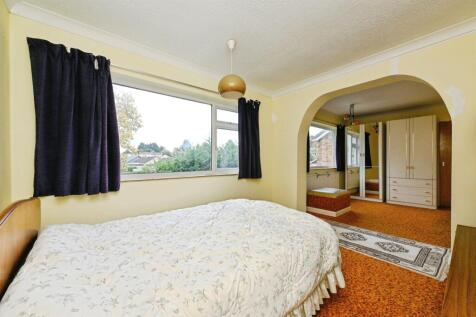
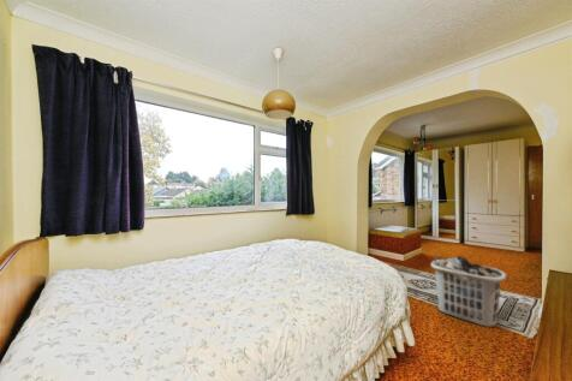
+ clothes hamper [430,255,507,328]
